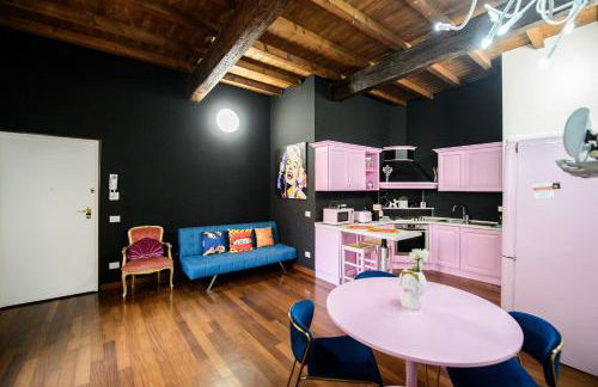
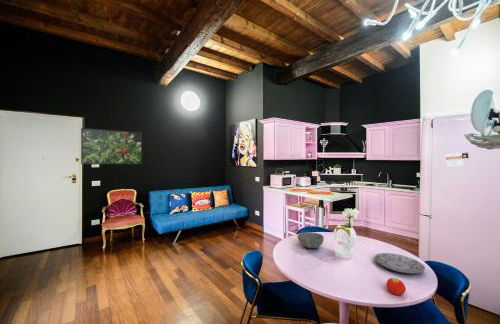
+ fruit [385,277,407,296]
+ bowl [297,231,325,249]
+ plate [373,252,426,274]
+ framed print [80,127,143,165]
